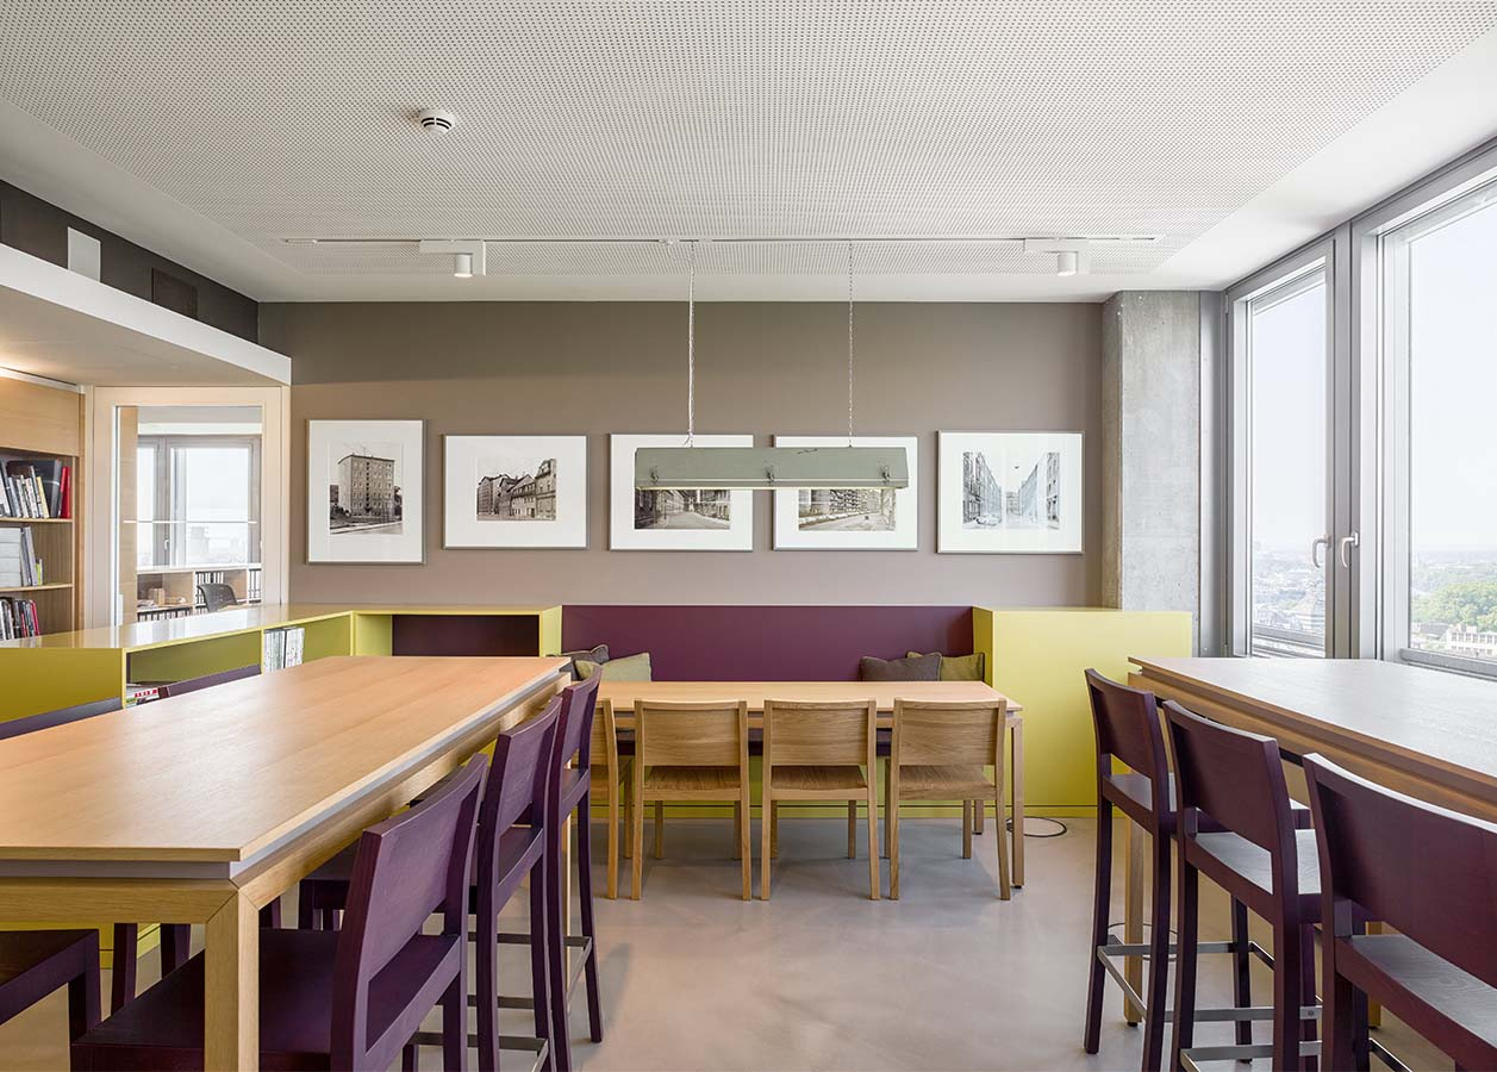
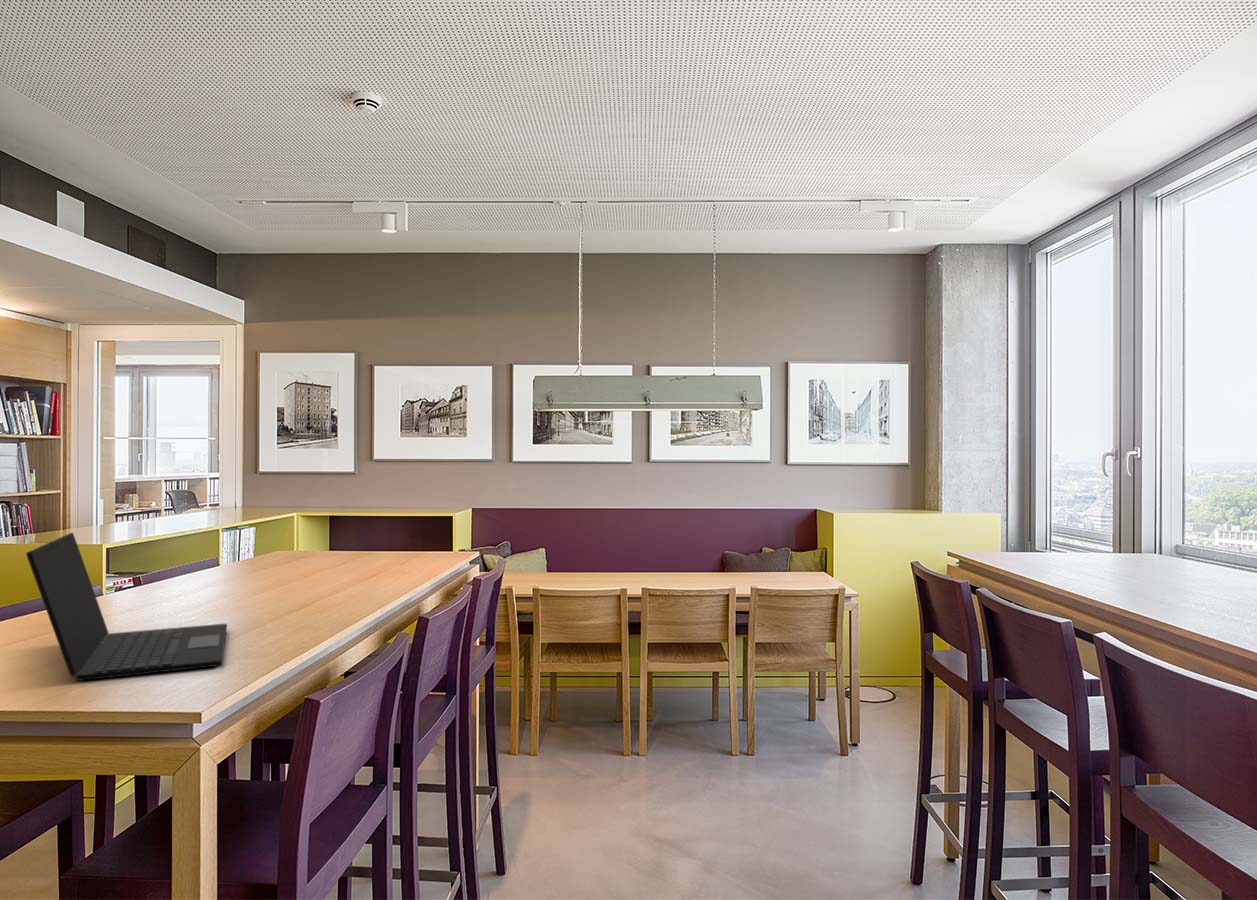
+ laptop [25,531,228,682]
